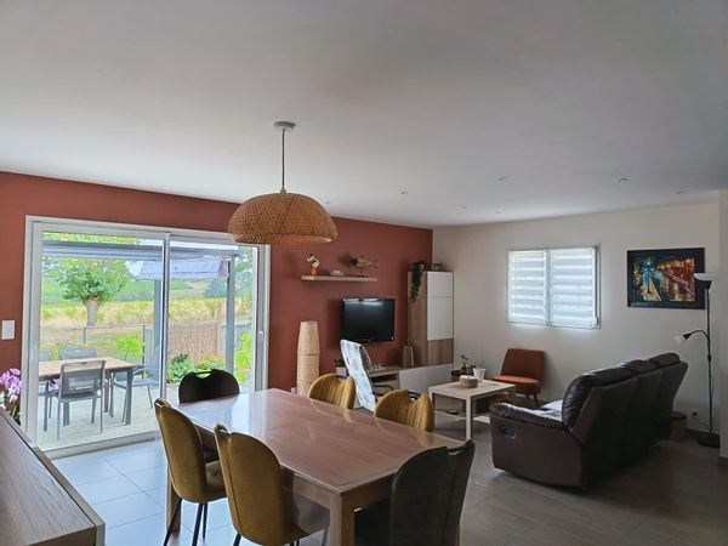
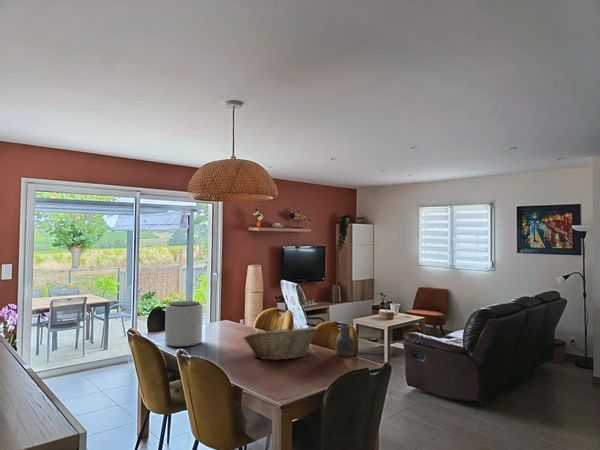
+ fruit basket [242,325,318,361]
+ plant pot [164,300,204,348]
+ pitcher [334,323,355,358]
